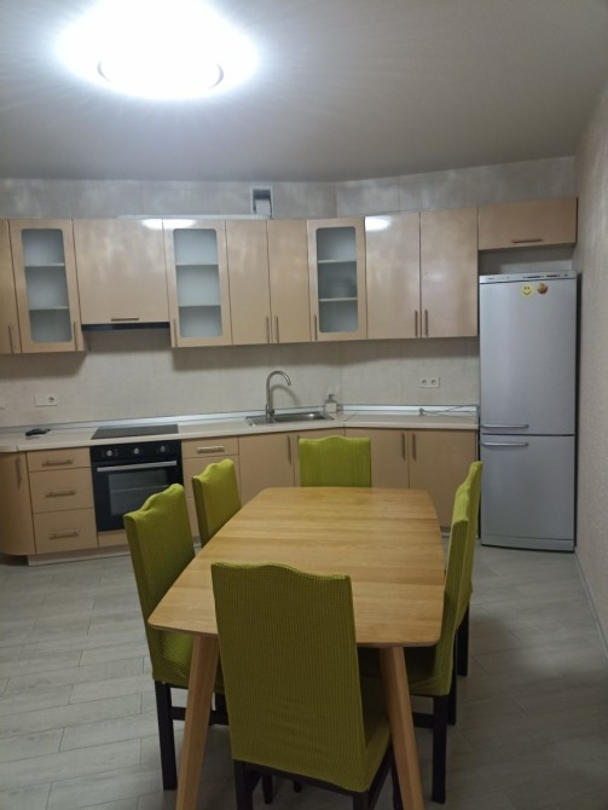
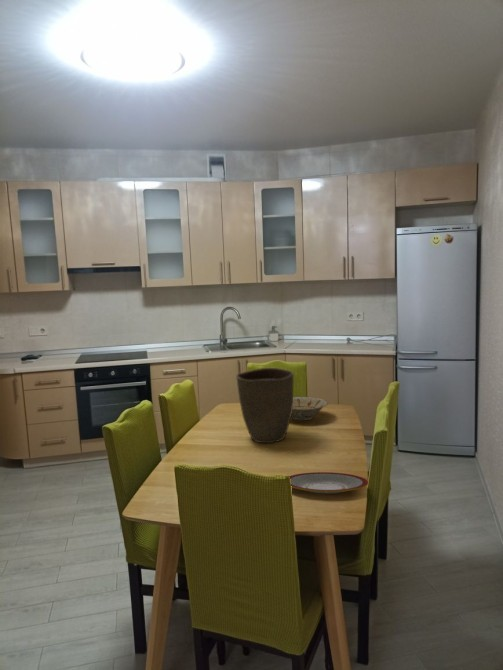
+ vase [235,367,295,444]
+ bowl [291,396,330,421]
+ plate [288,471,369,494]
